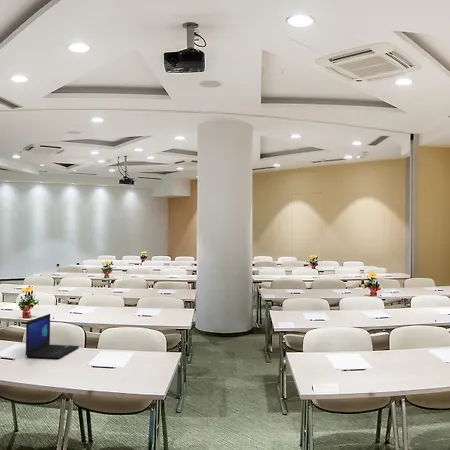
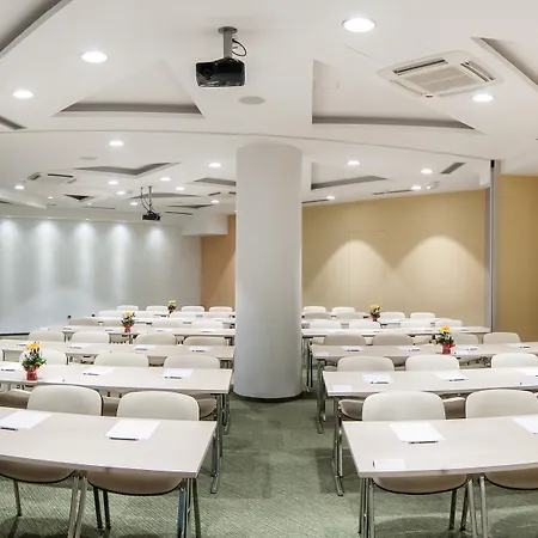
- laptop [25,313,80,360]
